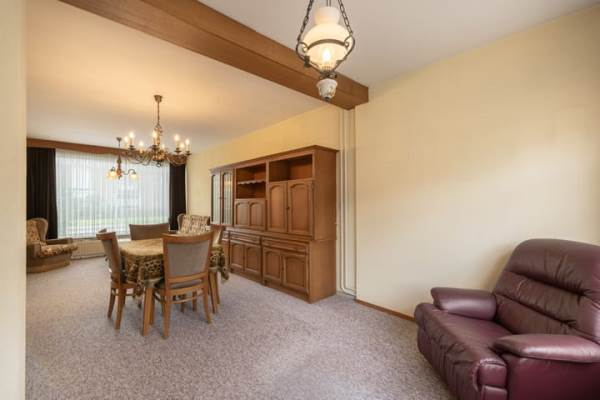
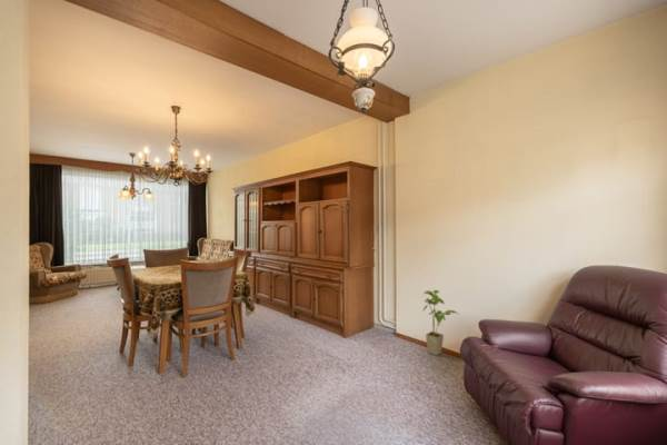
+ house plant [421,289,460,357]
